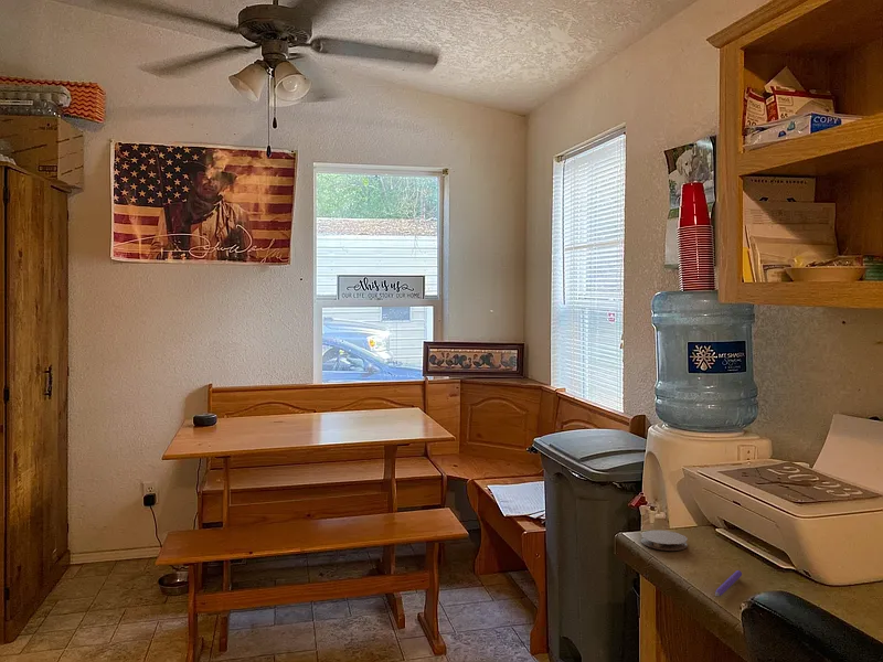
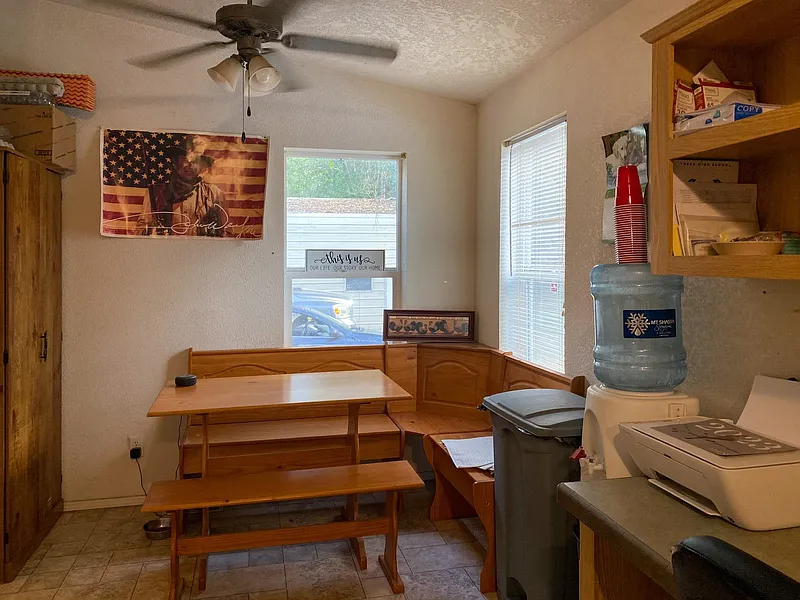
- pen [714,569,743,597]
- coaster [640,530,689,552]
